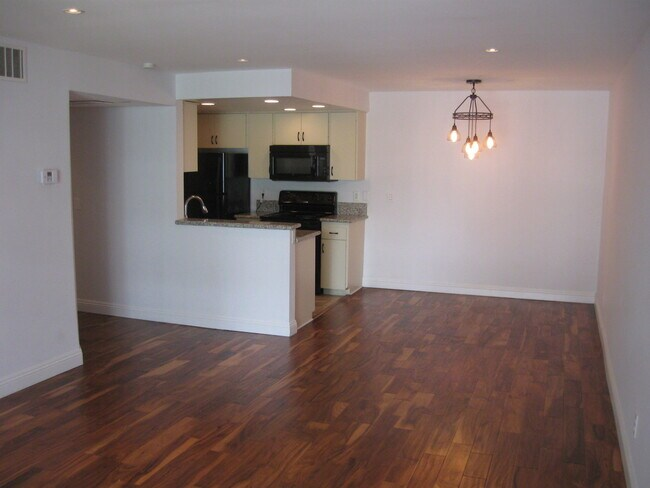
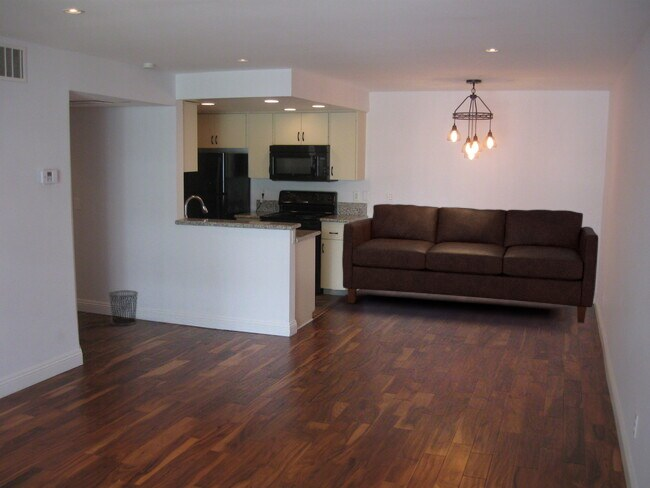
+ waste bin [107,289,139,327]
+ sofa [341,203,599,324]
